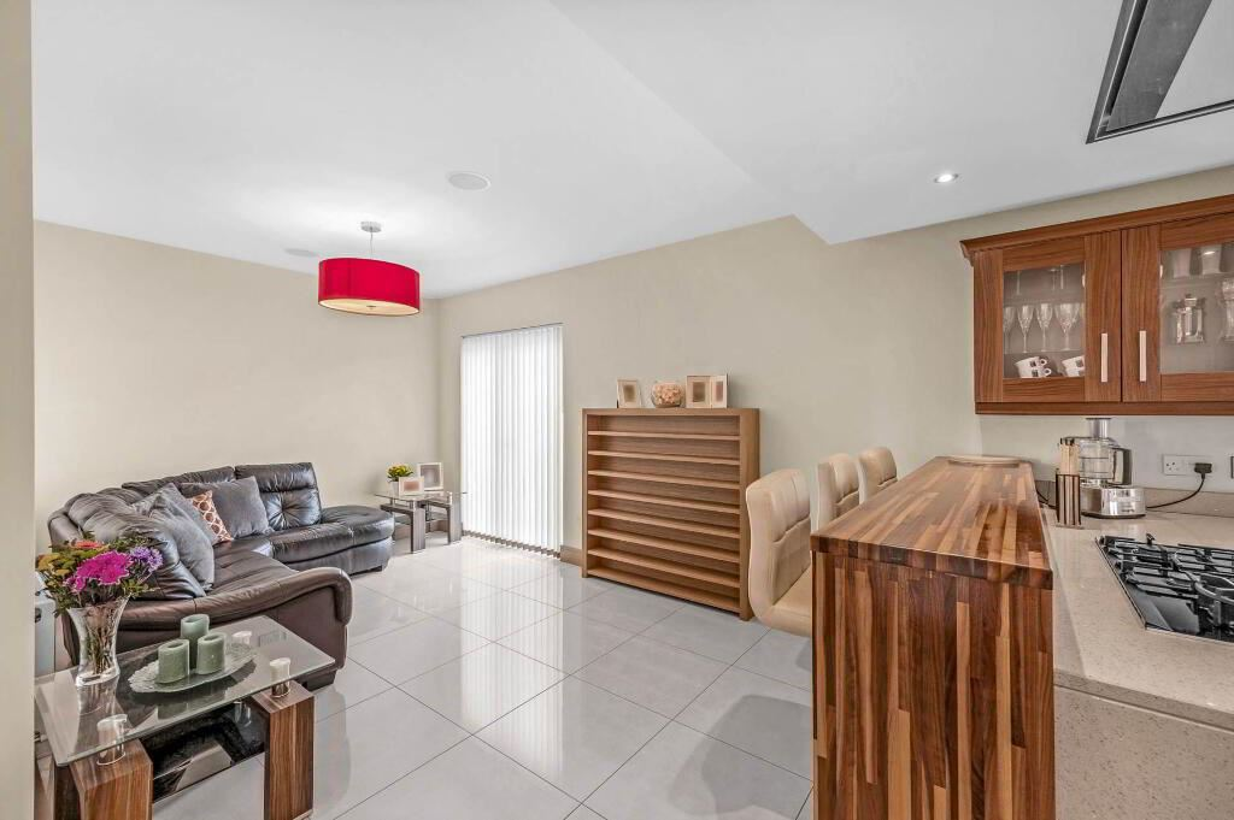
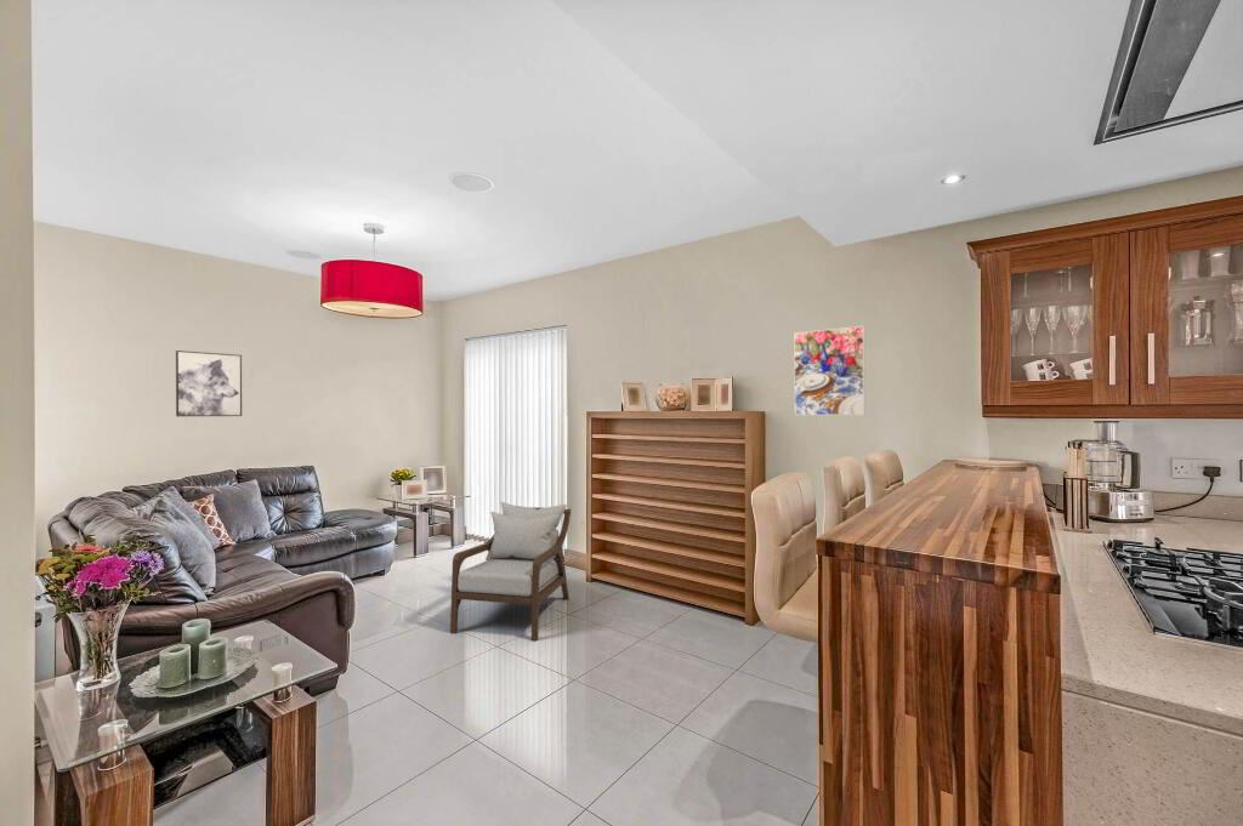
+ armchair [449,501,572,642]
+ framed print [793,325,867,416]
+ wall art [175,349,243,417]
